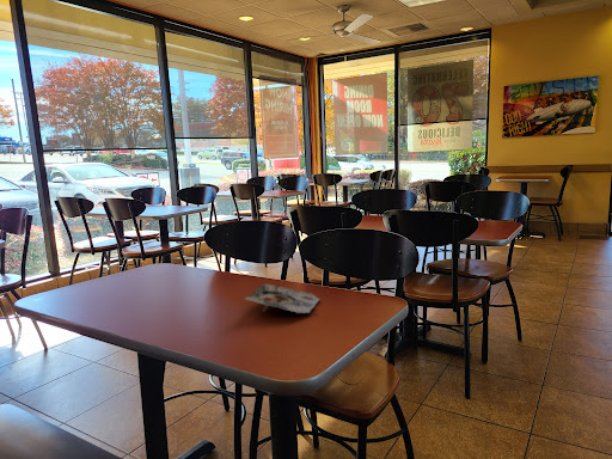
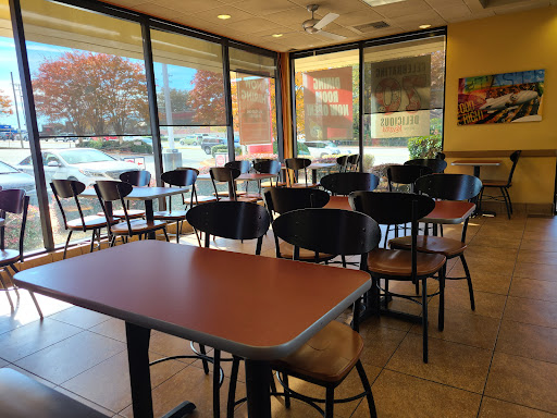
- food tray [244,282,320,314]
